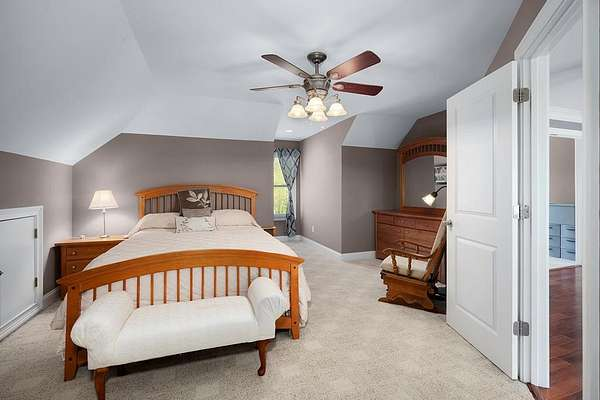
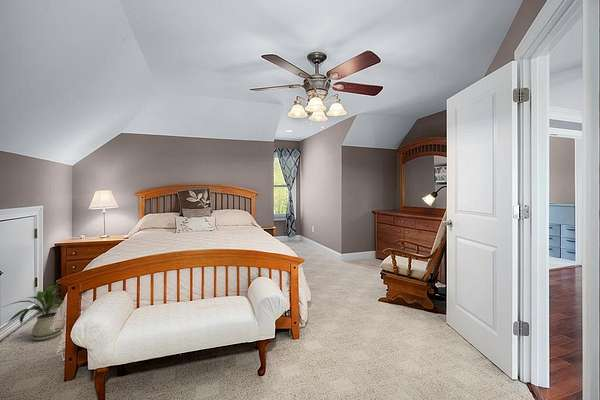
+ house plant [2,283,64,341]
